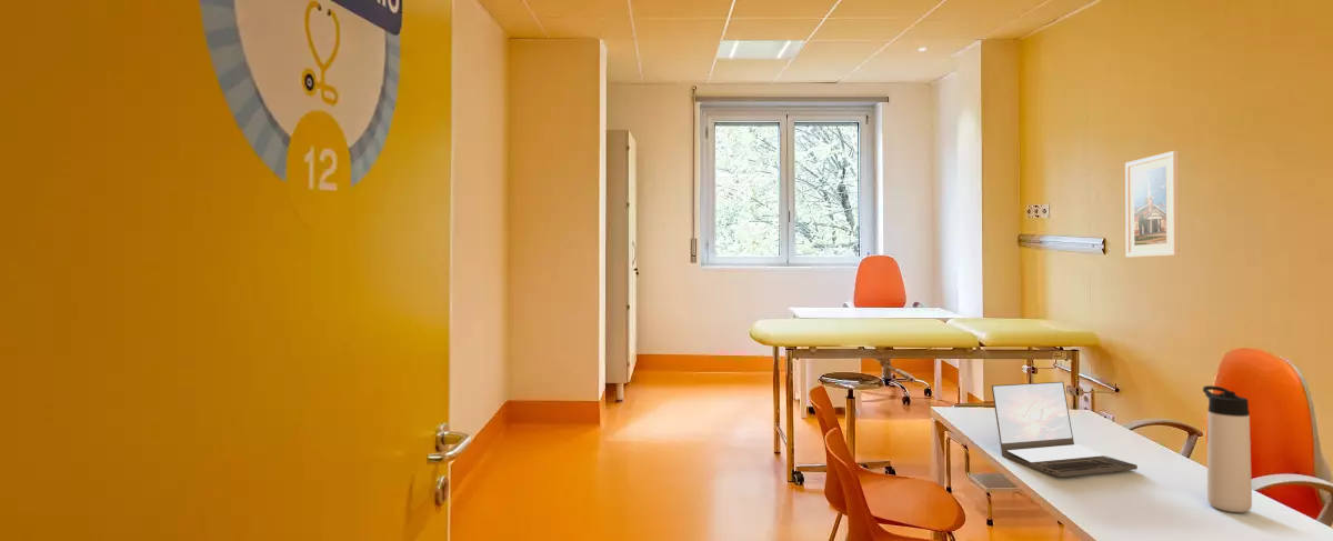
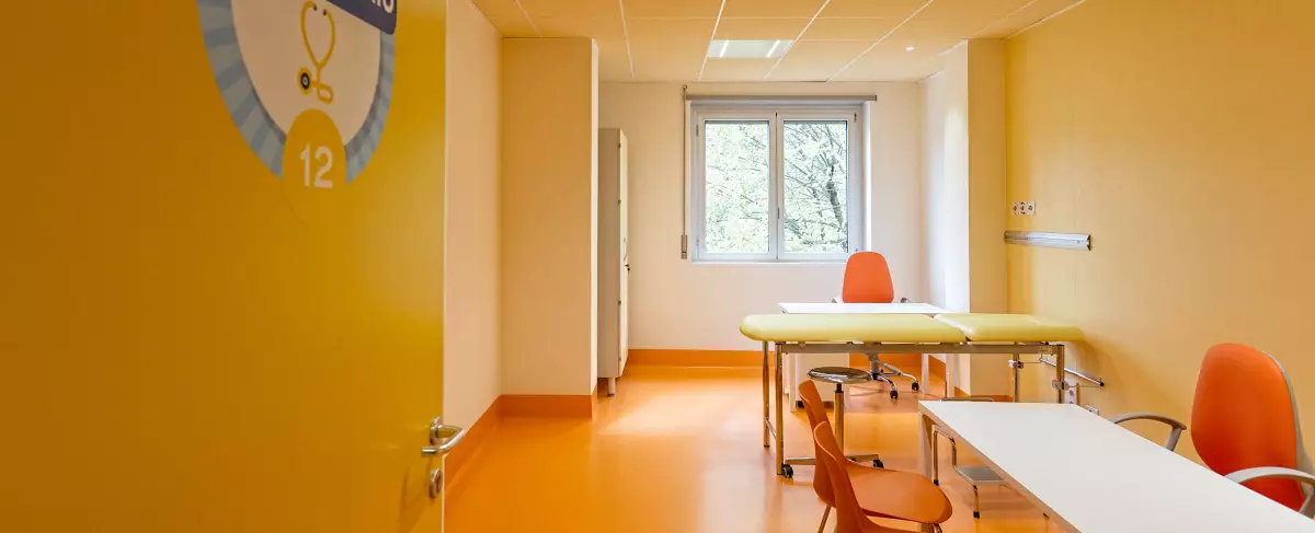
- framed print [1124,150,1180,259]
- laptop [991,381,1139,478]
- thermos bottle [1202,384,1253,513]
